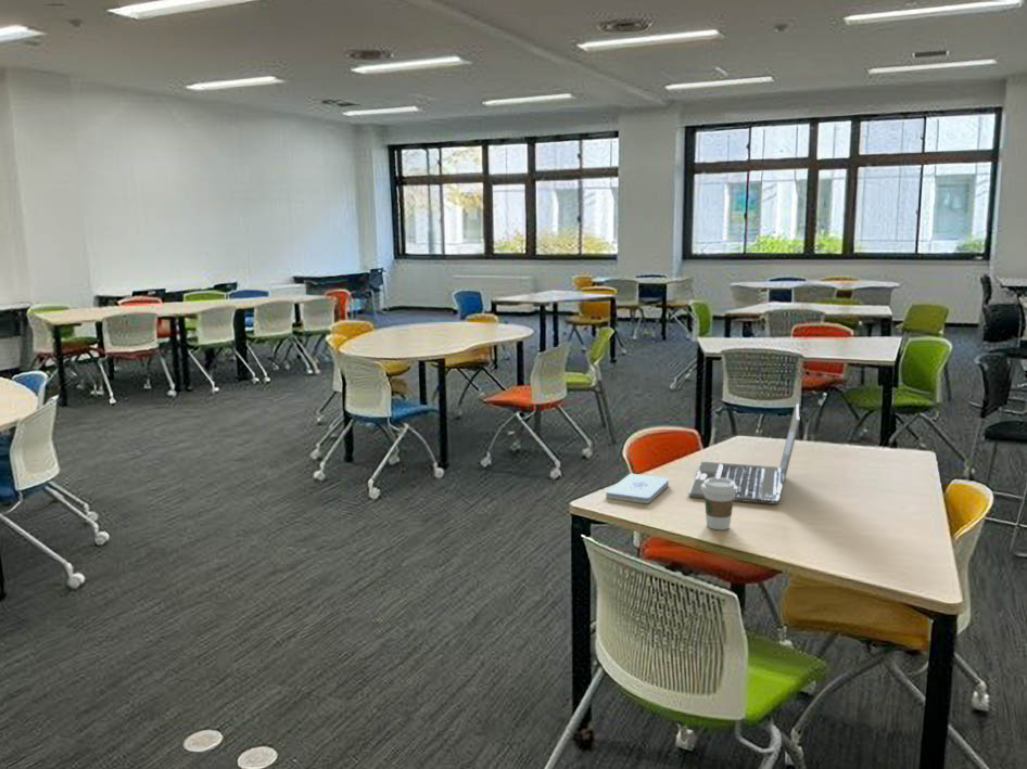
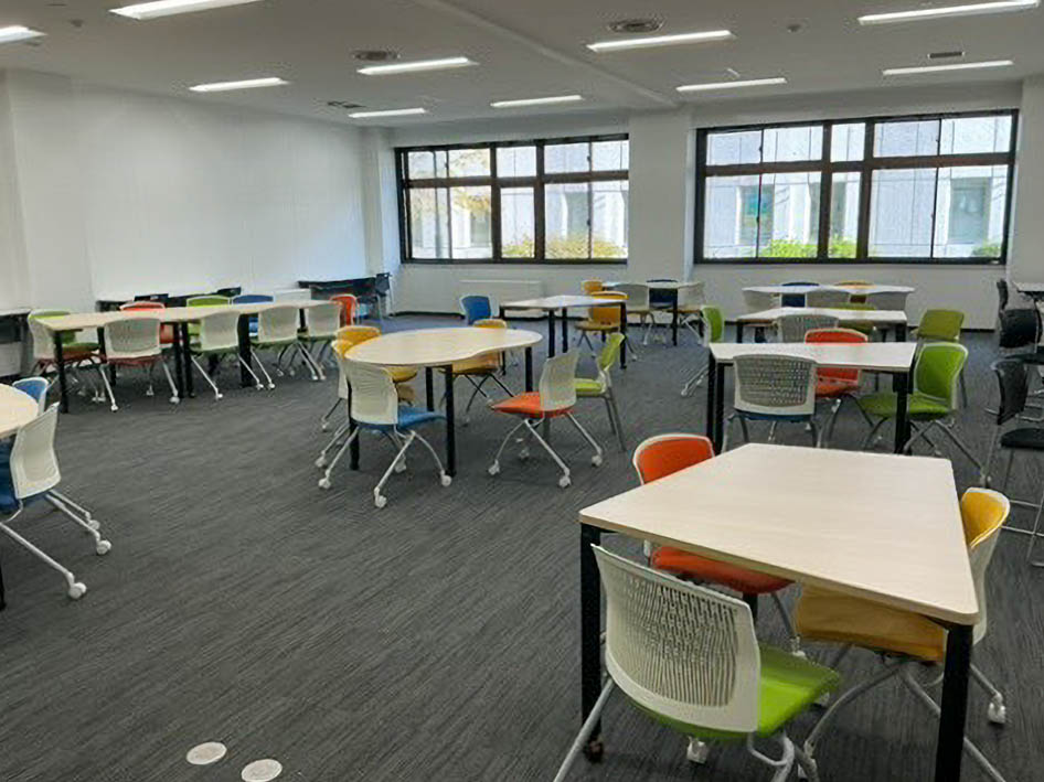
- notepad [605,472,670,504]
- coffee cup [702,477,737,530]
- laptop [688,395,801,505]
